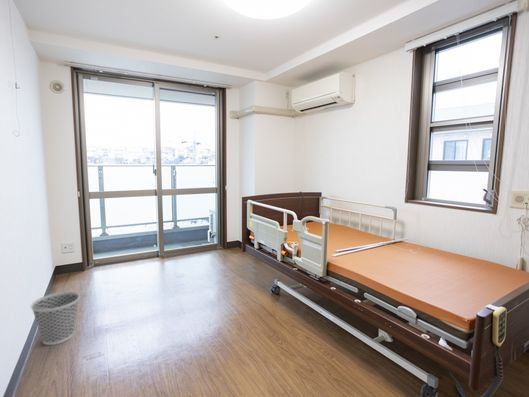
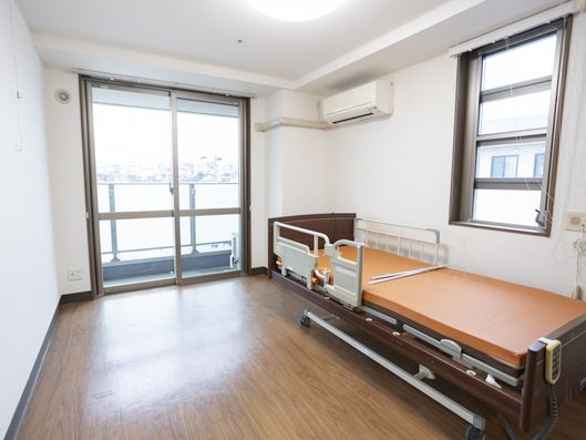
- wastebasket [30,291,81,346]
